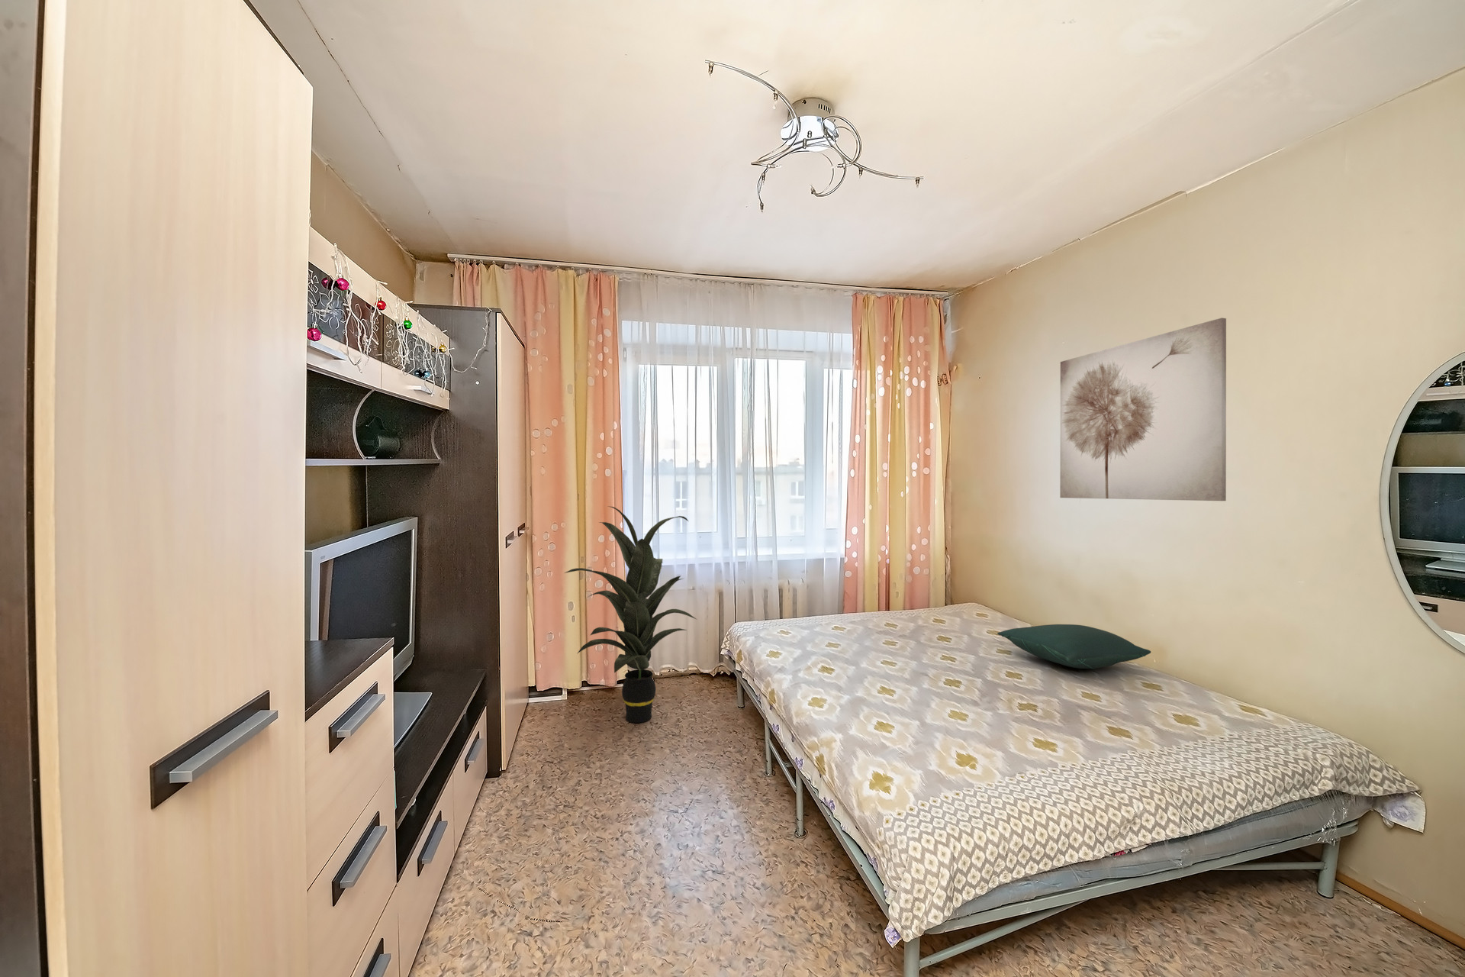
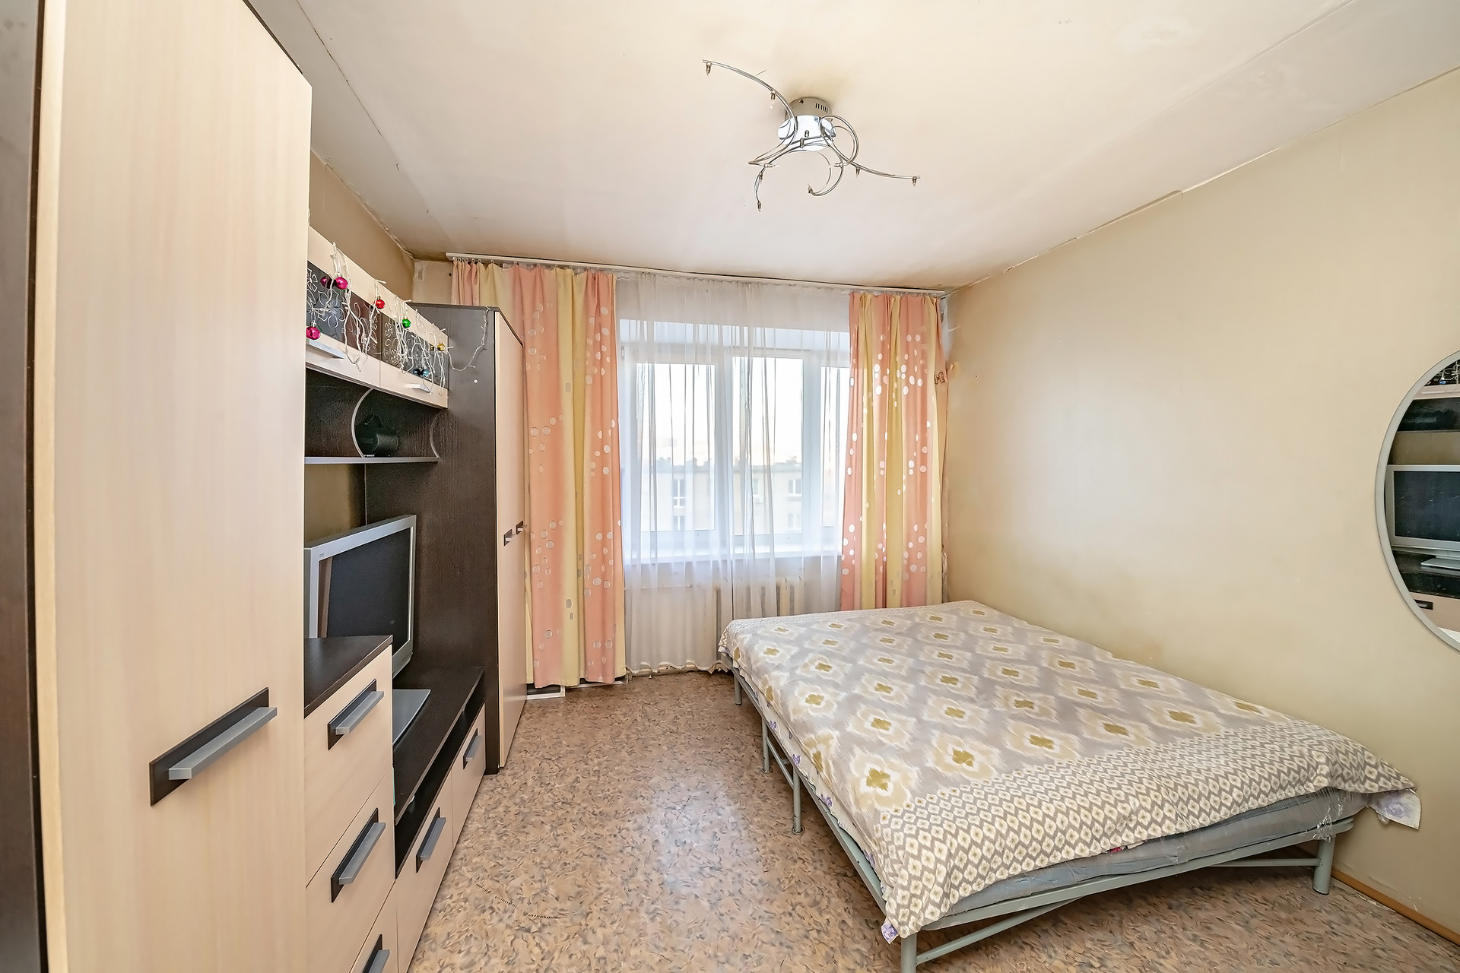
- wall art [1060,316,1227,502]
- indoor plant [564,505,698,724]
- pillow [996,624,1151,671]
